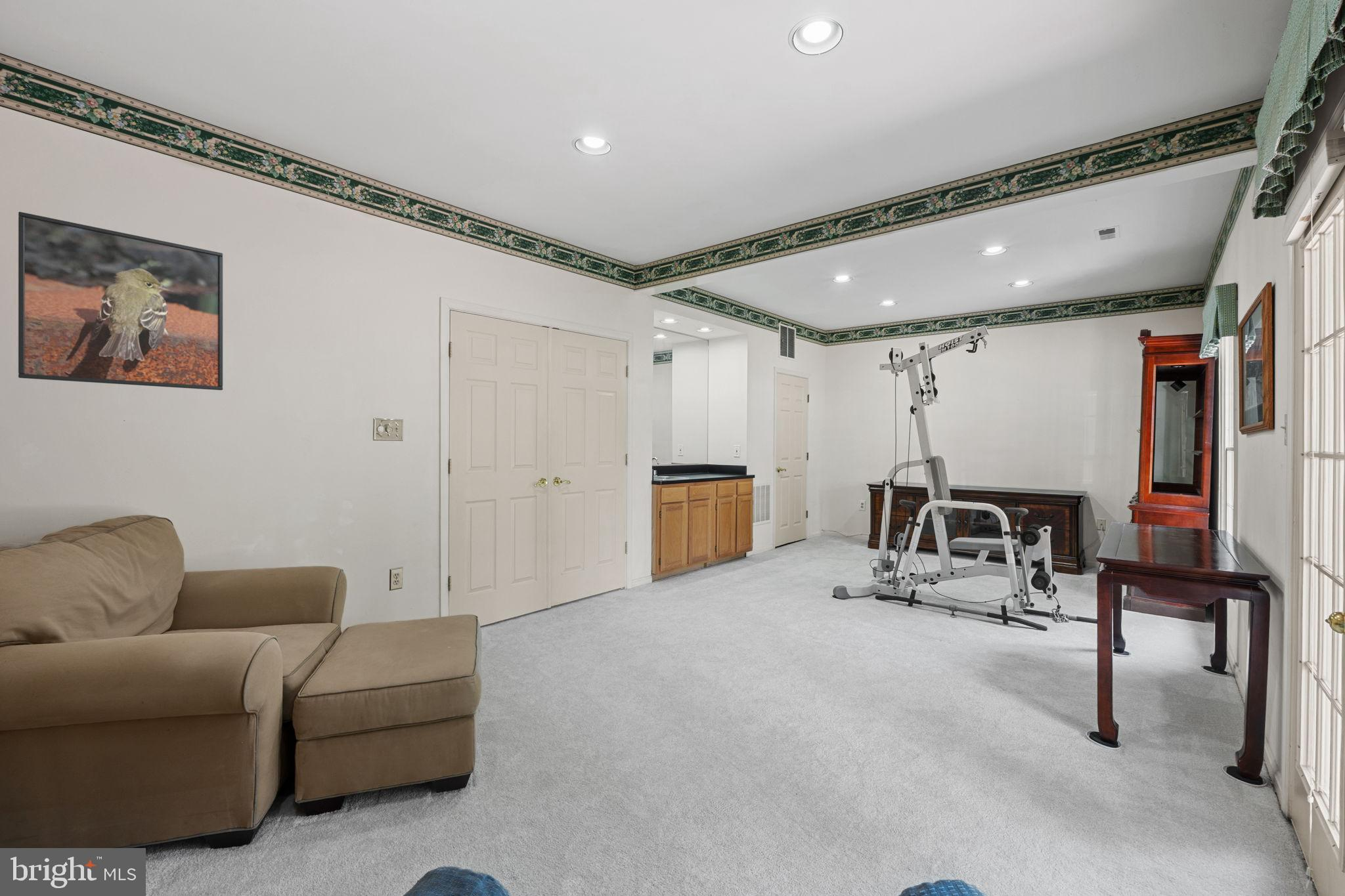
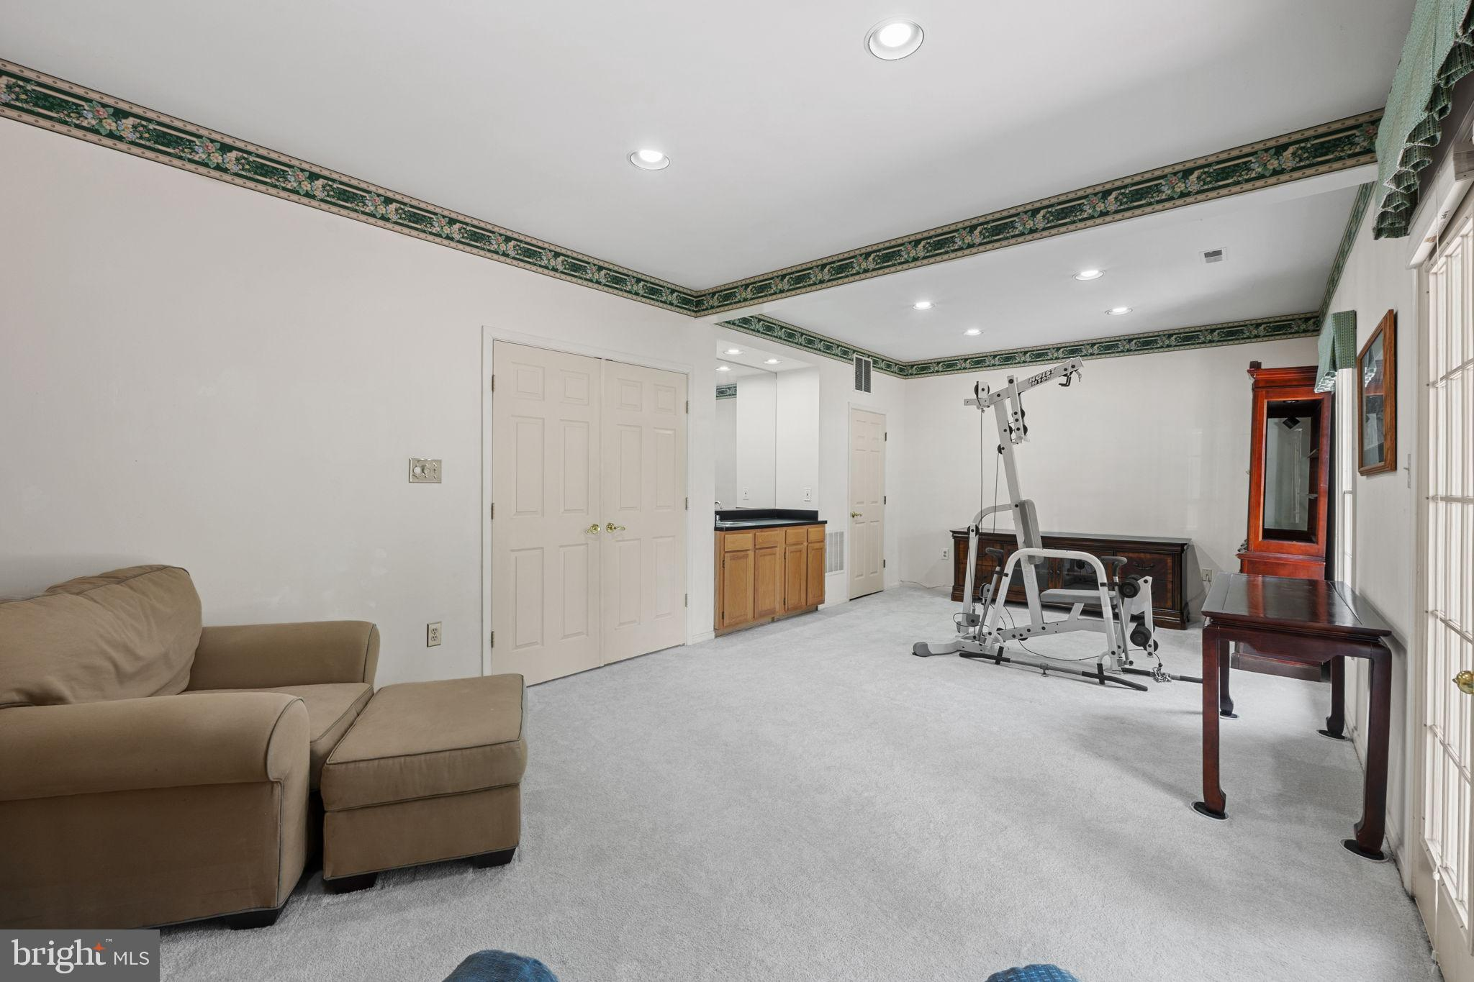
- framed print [18,211,223,391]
